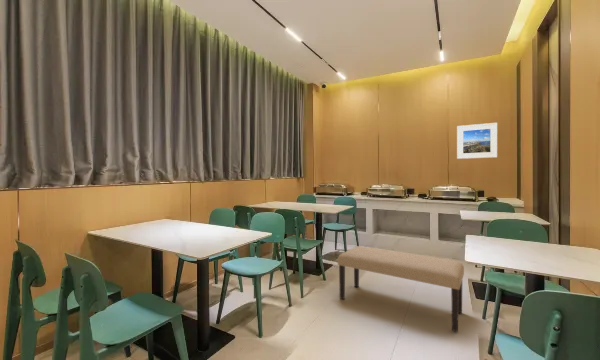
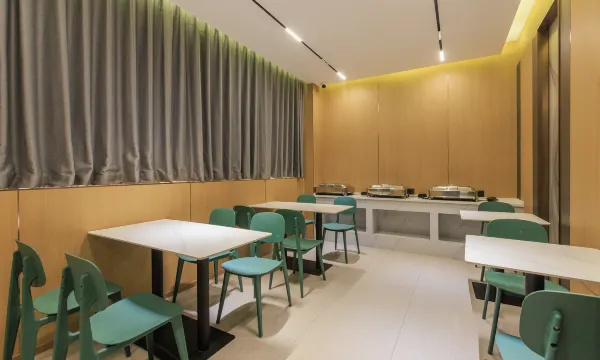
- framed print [456,122,498,160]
- bench [337,245,465,333]
